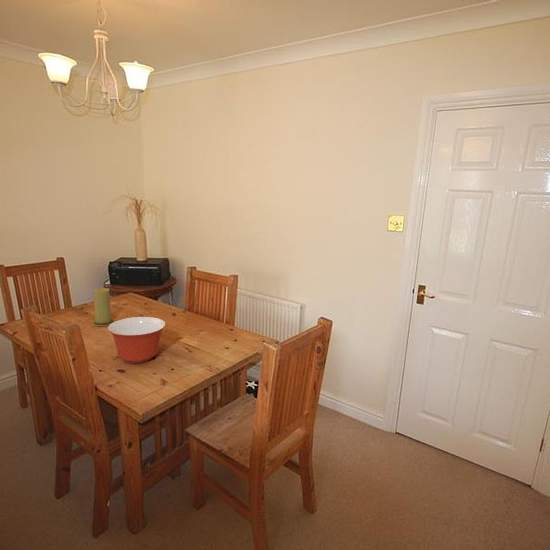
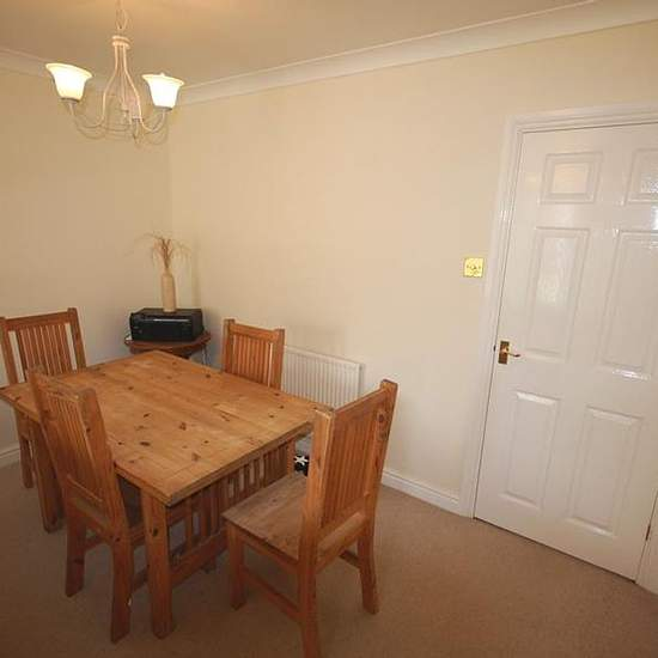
- mixing bowl [107,316,167,364]
- candle [91,287,115,327]
